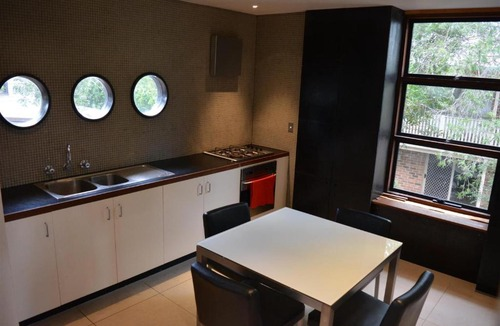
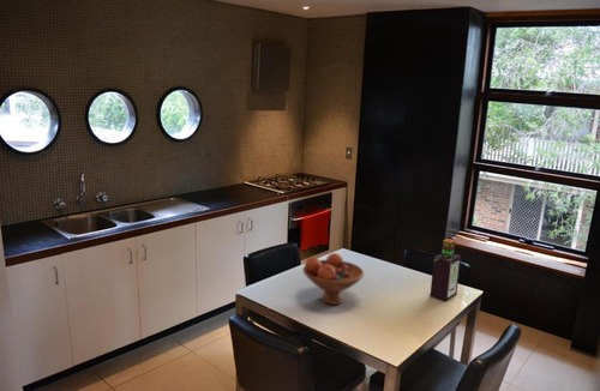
+ fruit bowl [301,252,365,306]
+ bottle [428,237,462,302]
